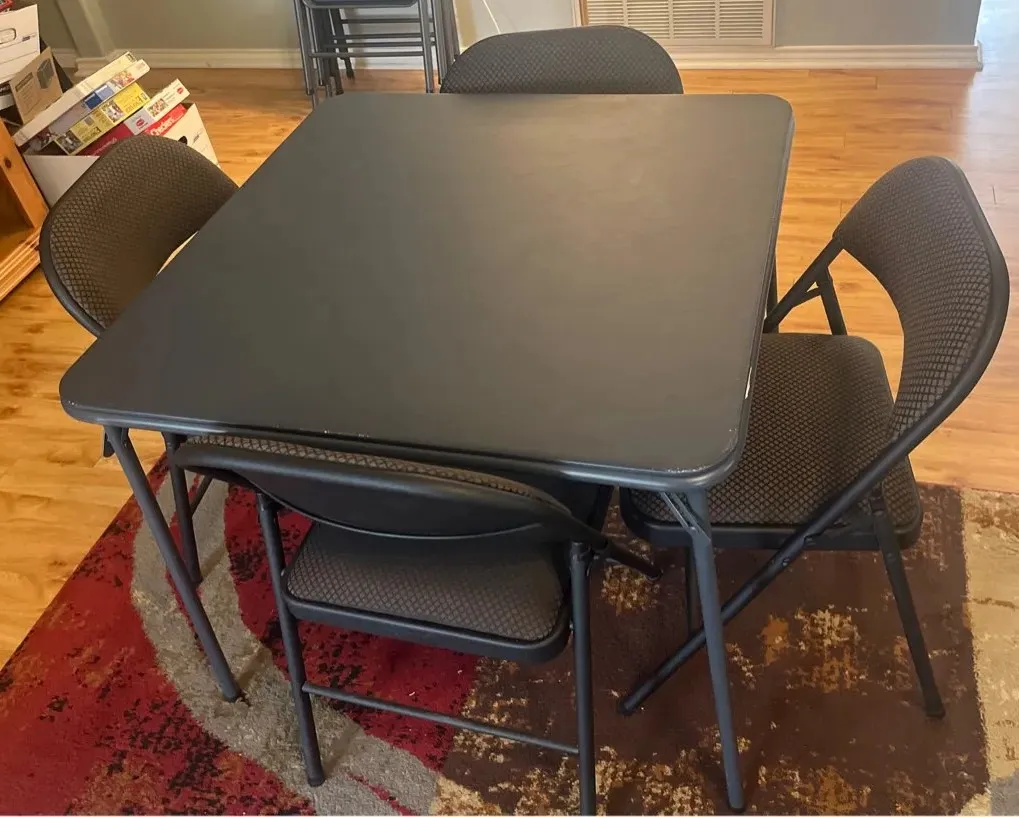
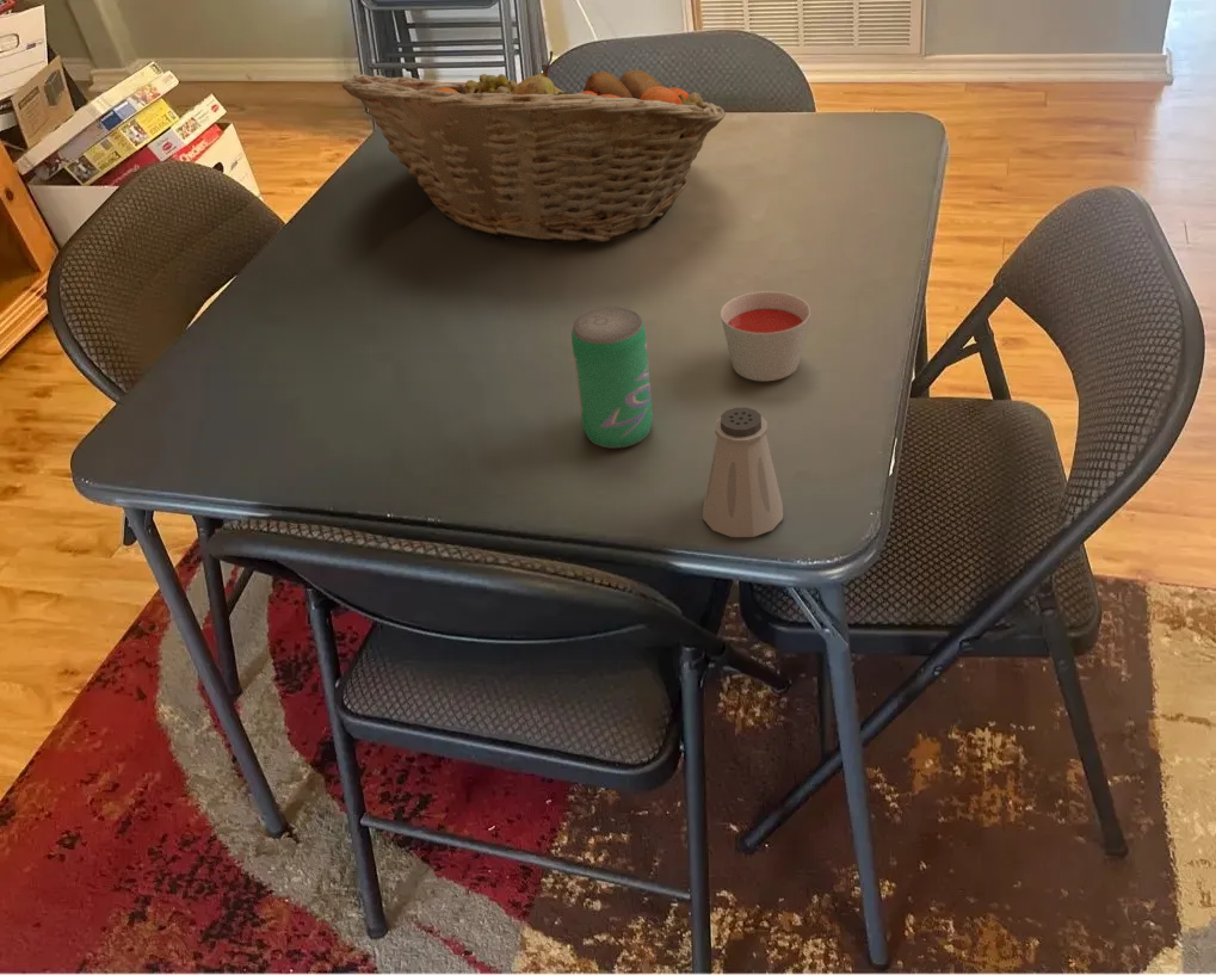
+ candle [720,290,811,382]
+ beverage can [570,306,654,449]
+ saltshaker [702,406,784,538]
+ fruit basket [341,50,727,245]
